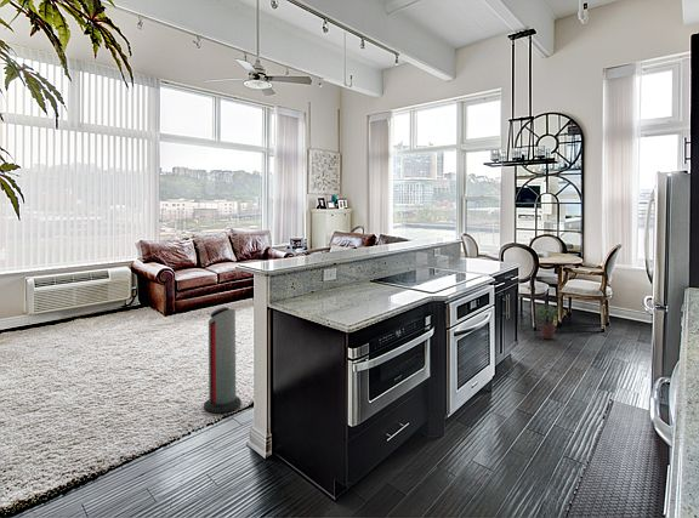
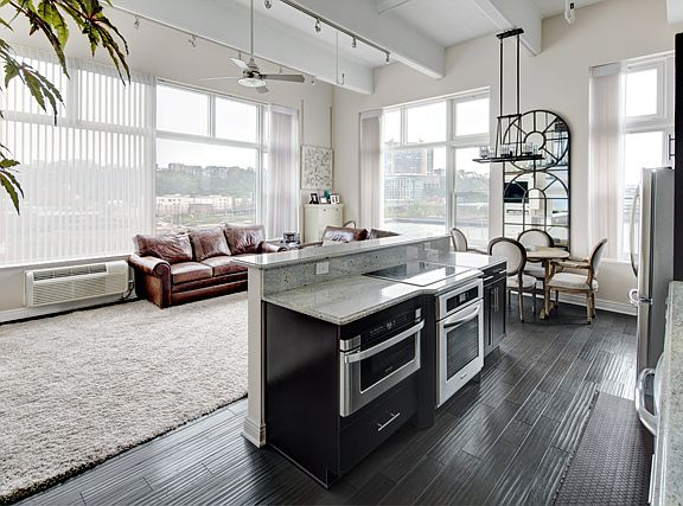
- potted plant [535,303,559,340]
- air purifier [203,306,243,414]
